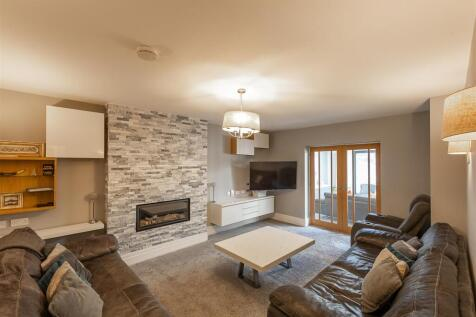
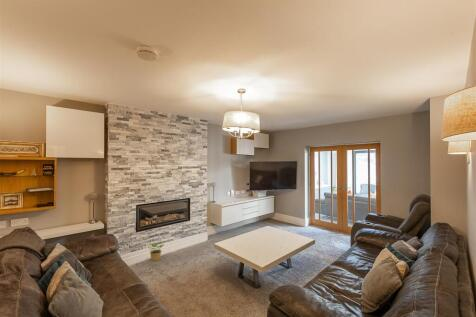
+ potted plant [146,242,165,262]
